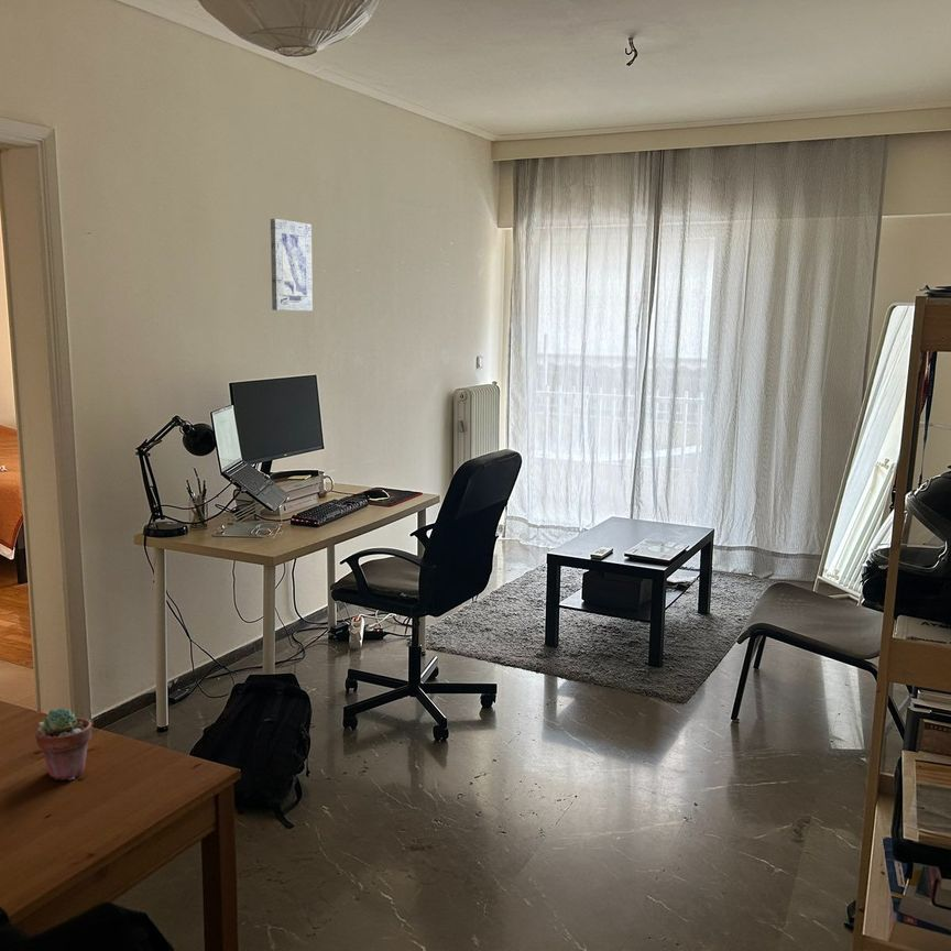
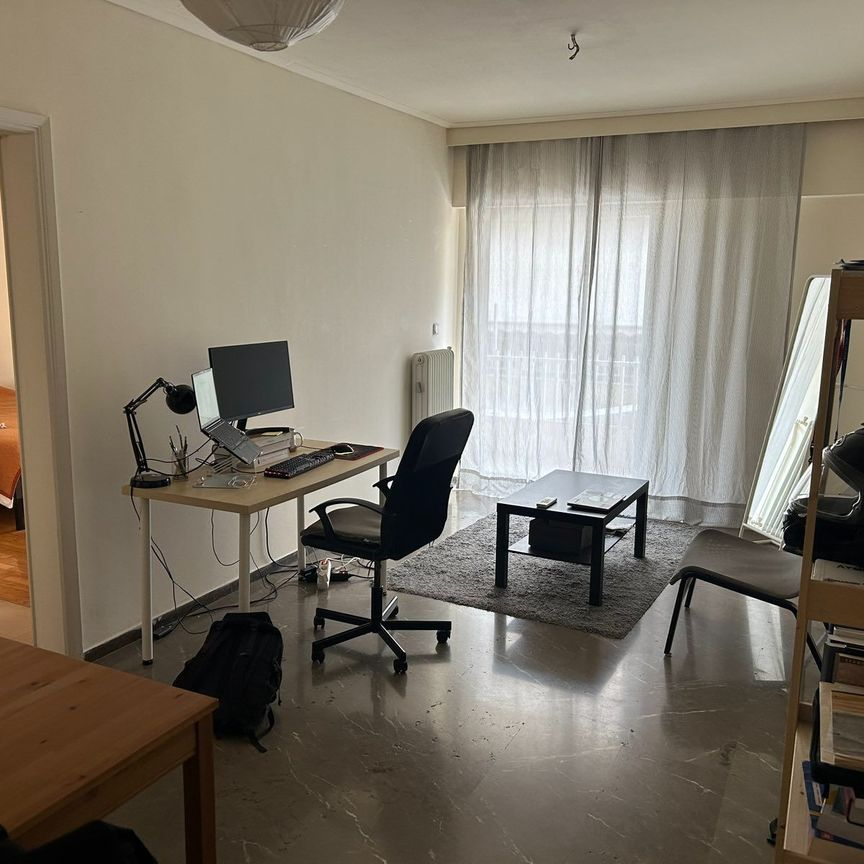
- potted succulent [34,707,92,781]
- wall art [270,218,314,311]
